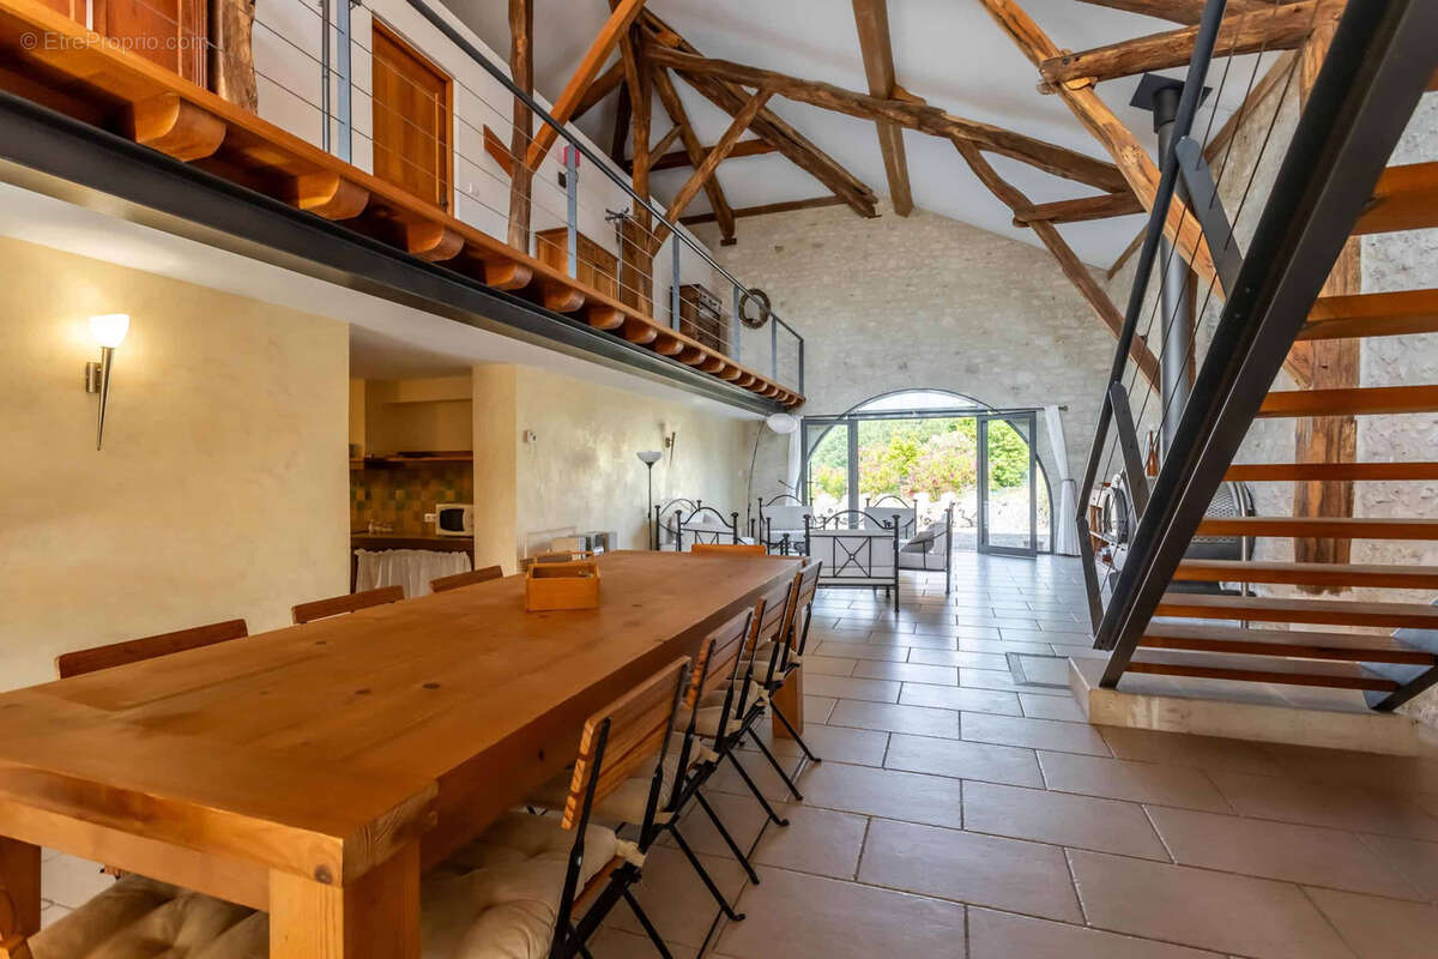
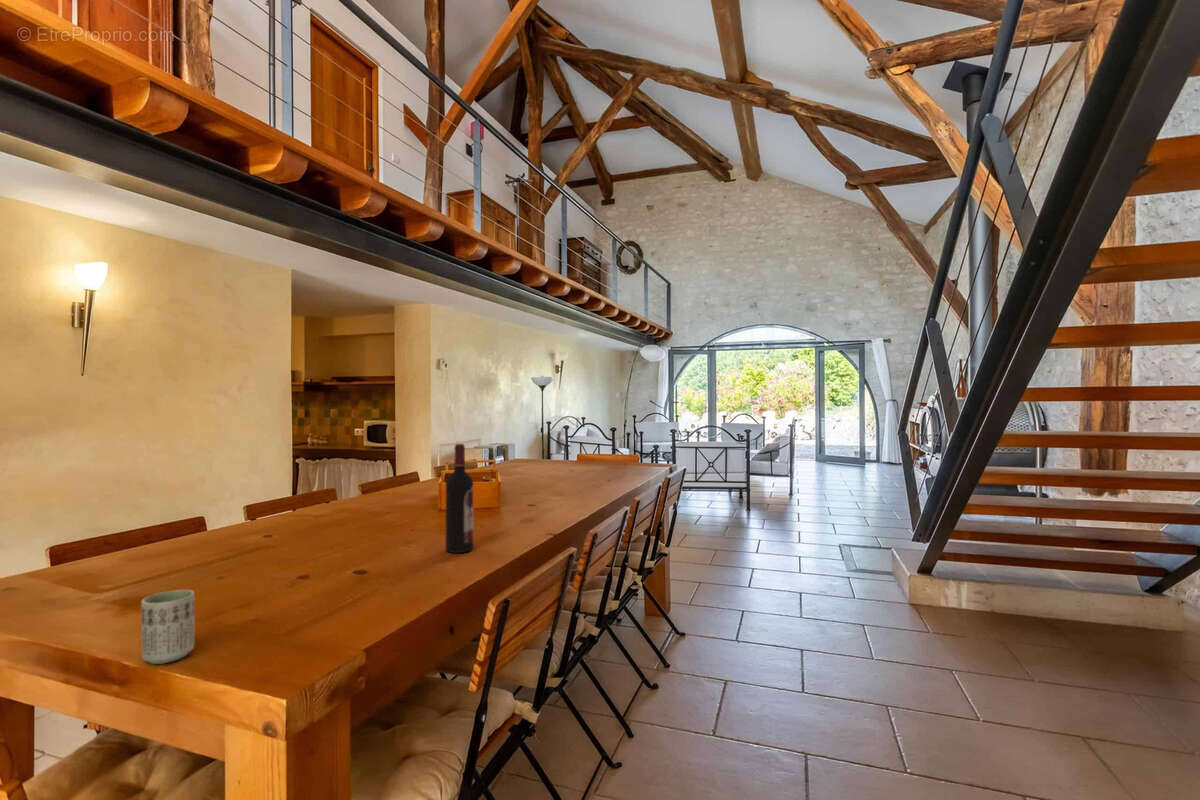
+ cup [140,589,196,665]
+ wine bottle [445,443,474,554]
